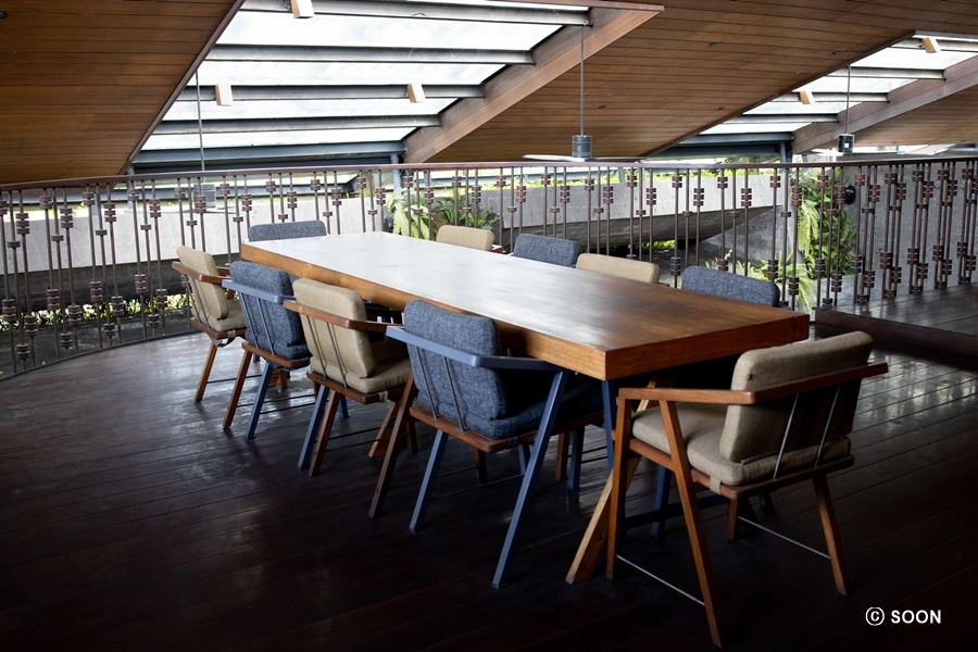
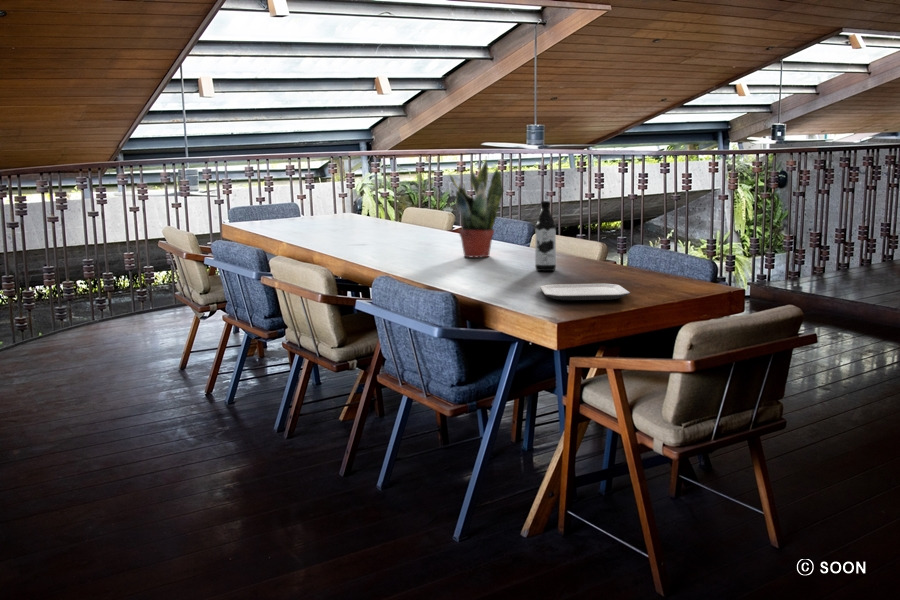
+ potted plant [448,157,504,258]
+ plate [539,283,631,301]
+ water bottle [533,200,557,272]
